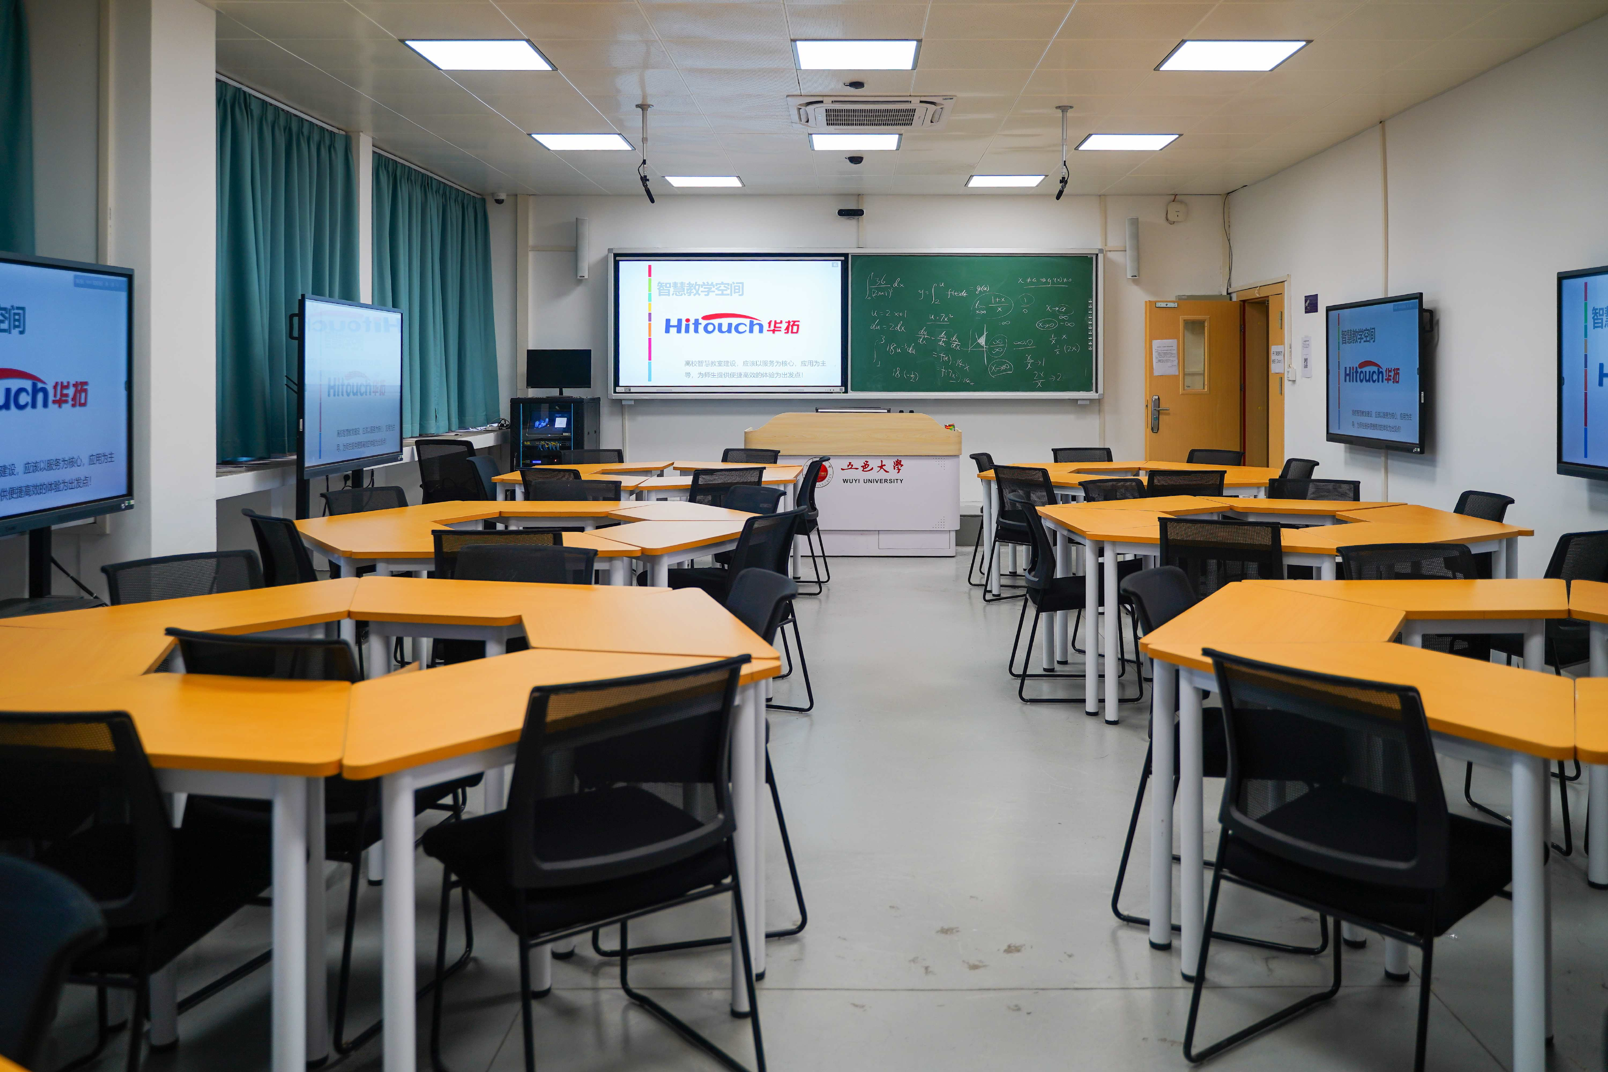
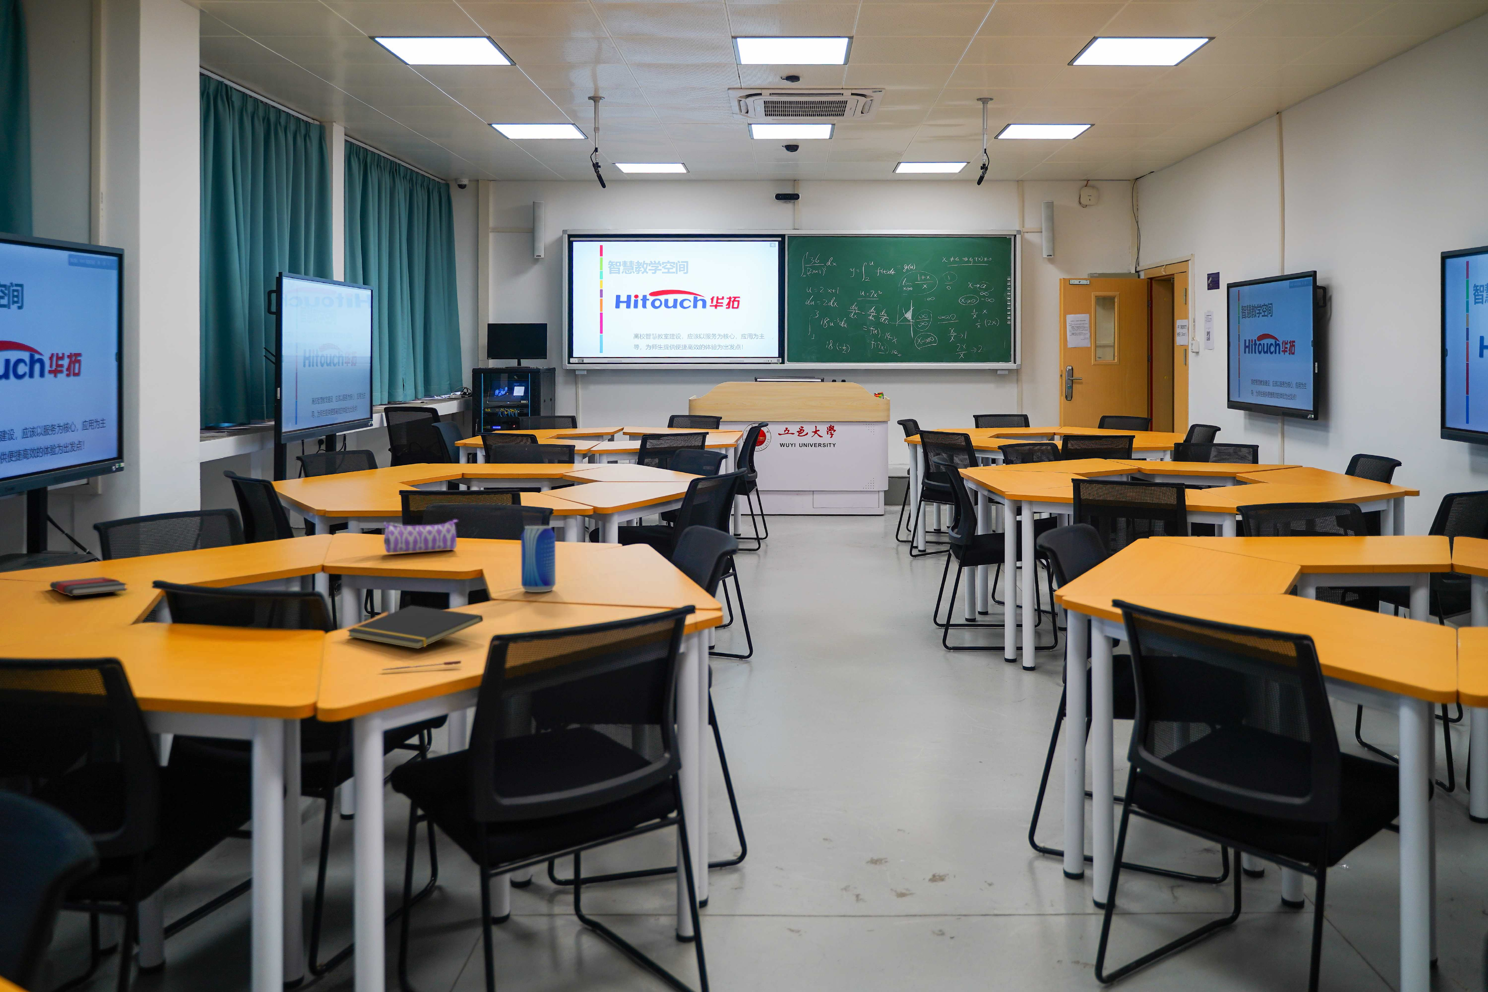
+ pen [382,660,462,671]
+ notepad [347,606,484,649]
+ beer can [520,525,556,592]
+ pencil case [383,519,458,554]
+ book [50,577,128,597]
